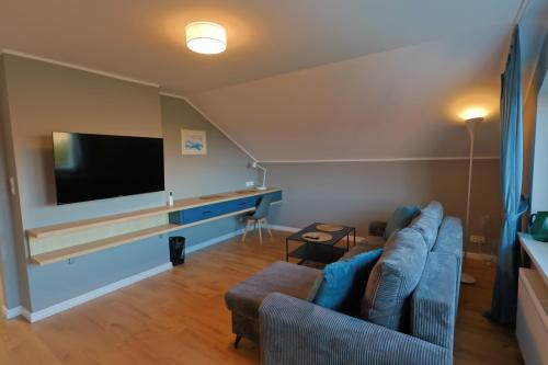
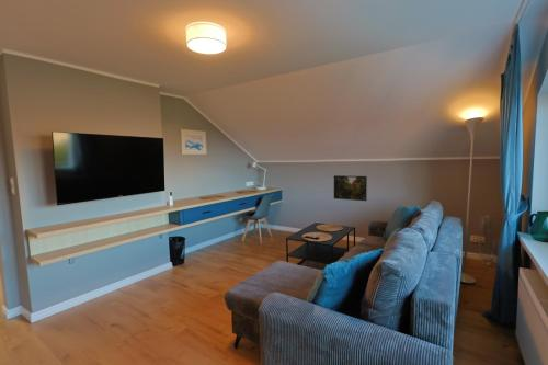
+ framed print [333,174,368,202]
